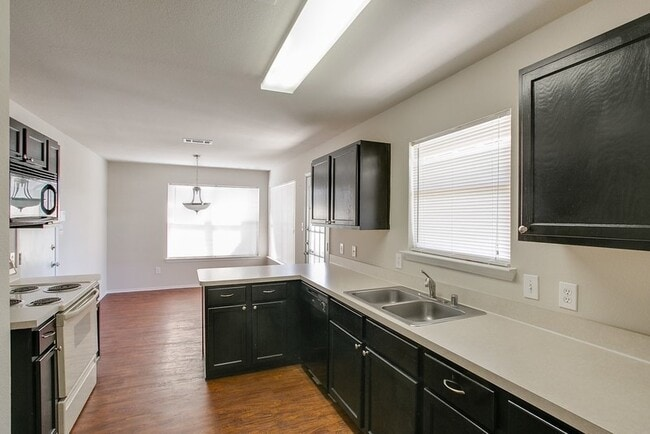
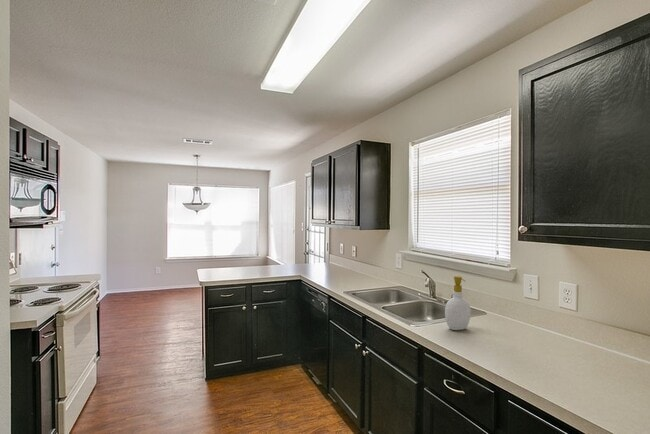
+ soap bottle [444,275,472,331]
